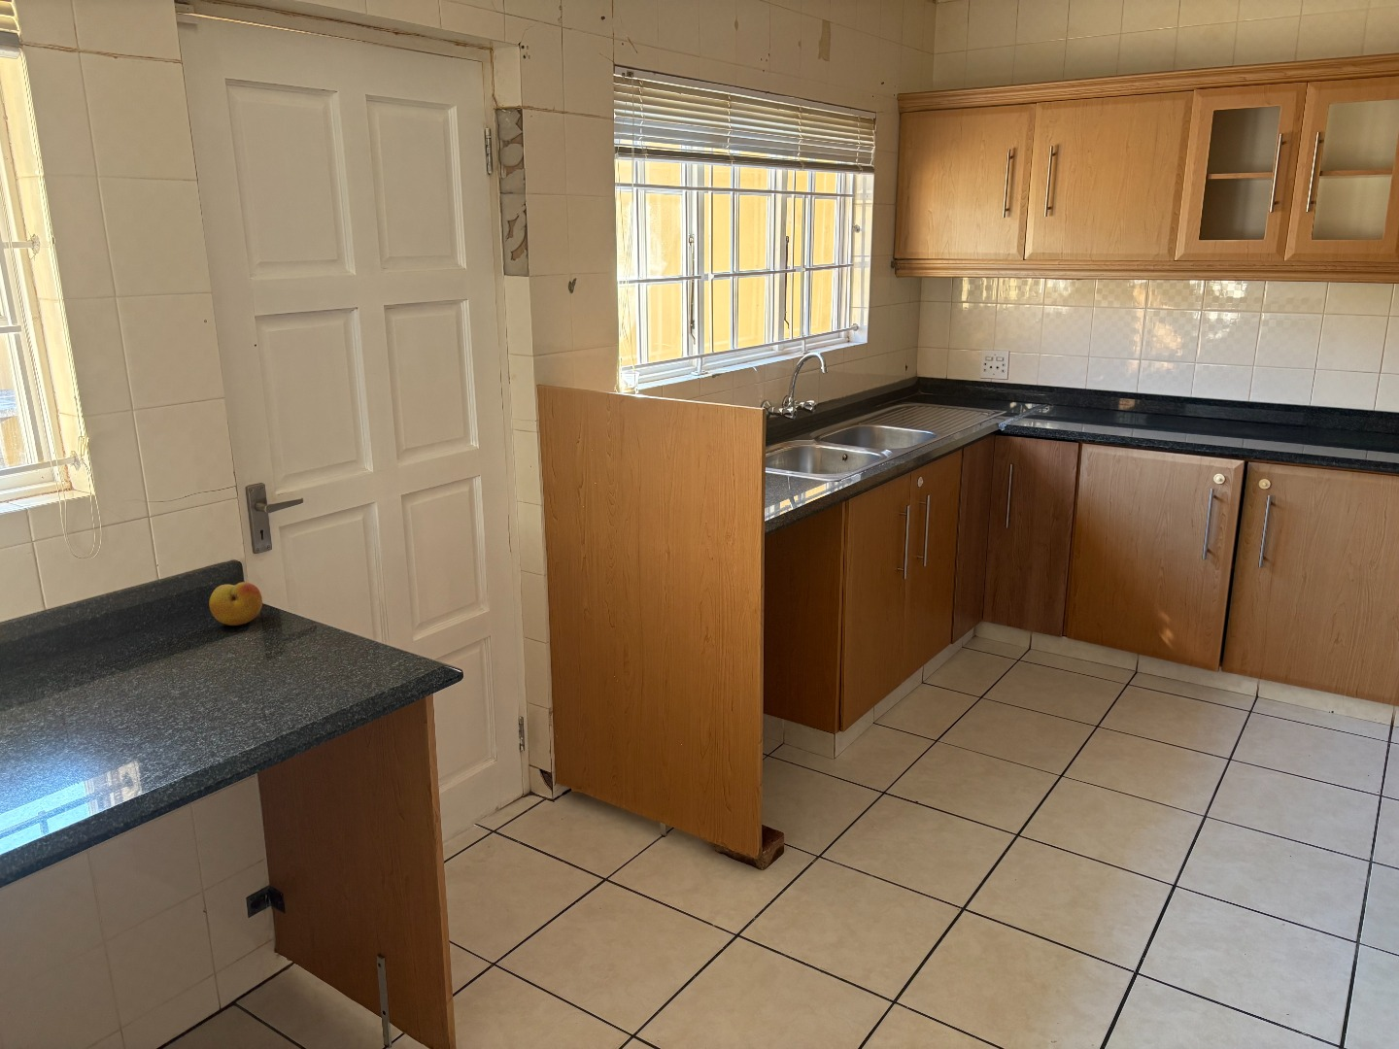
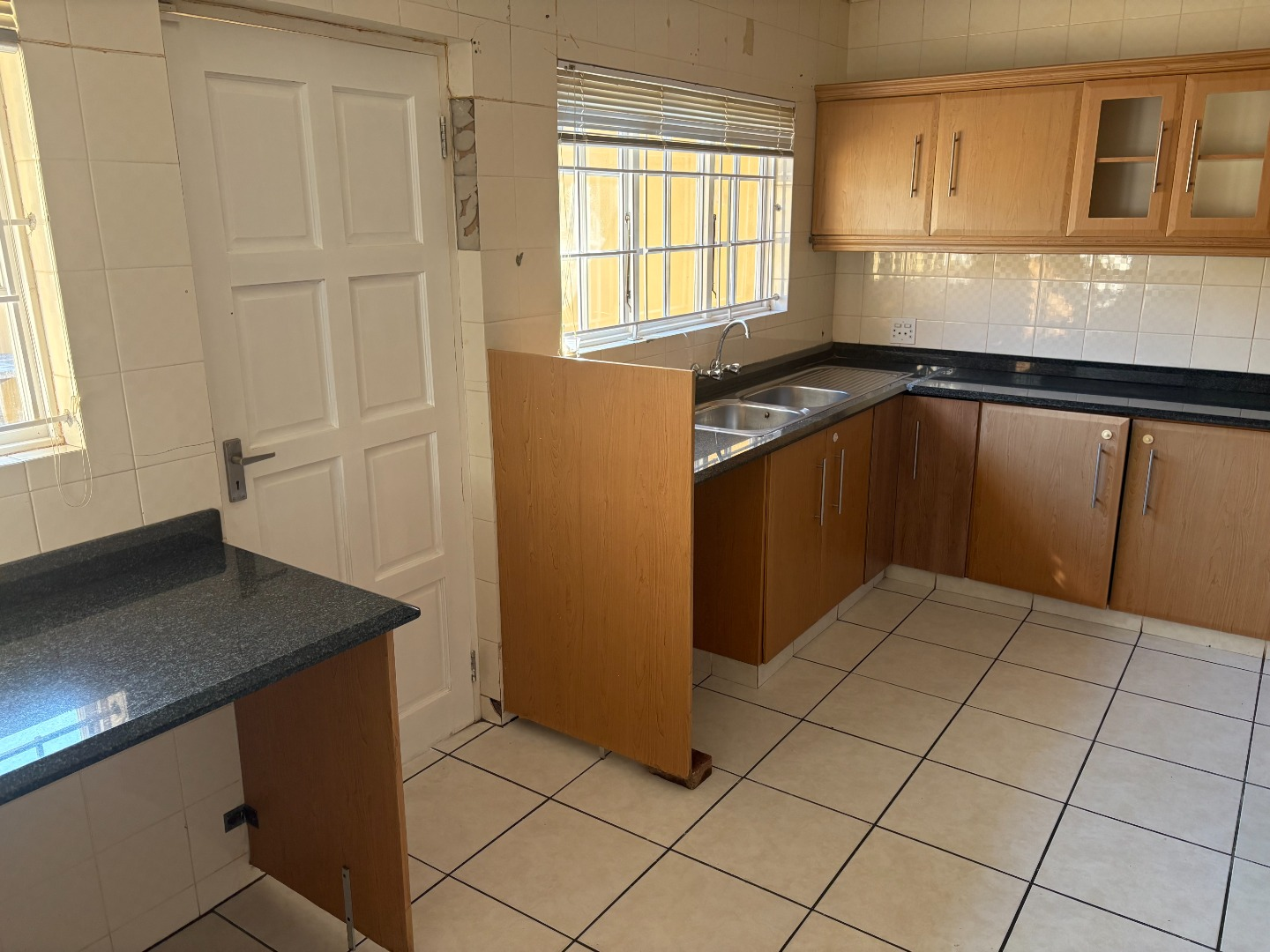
- fruit [208,581,263,627]
